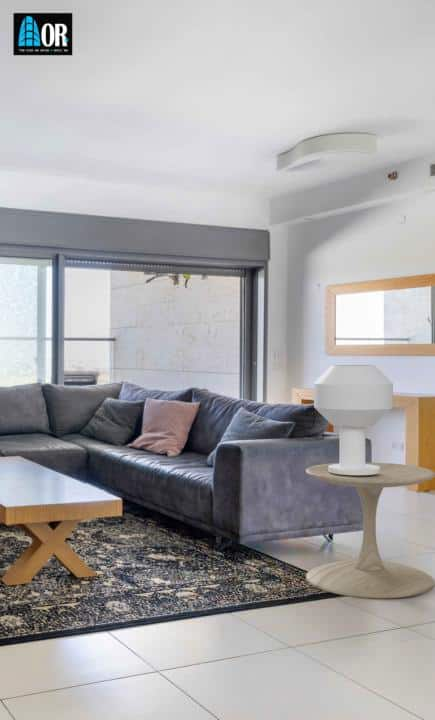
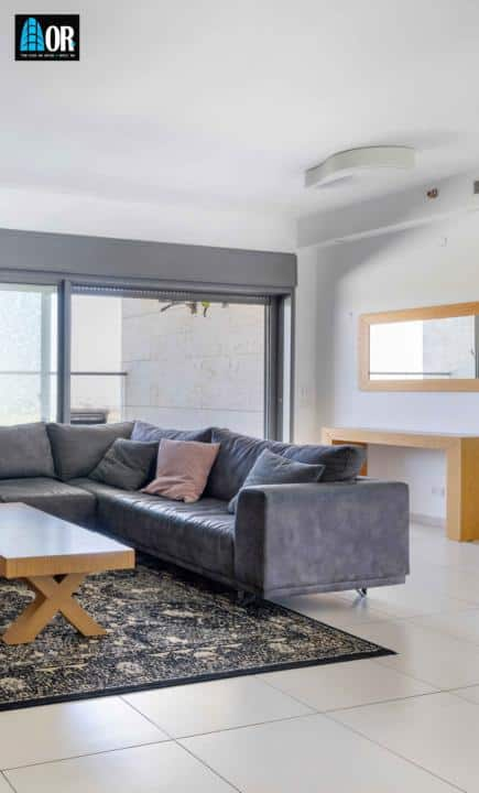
- side table [305,461,435,600]
- table lamp [313,364,394,475]
